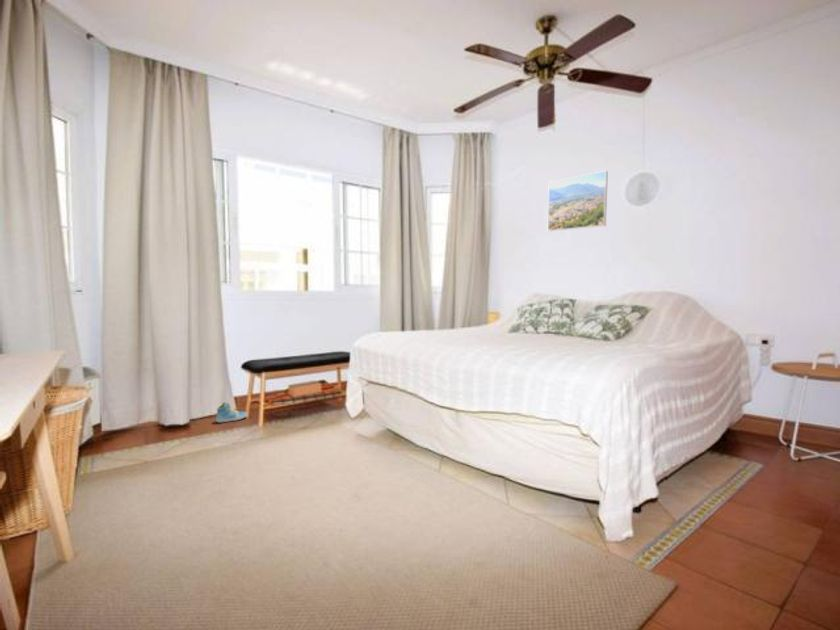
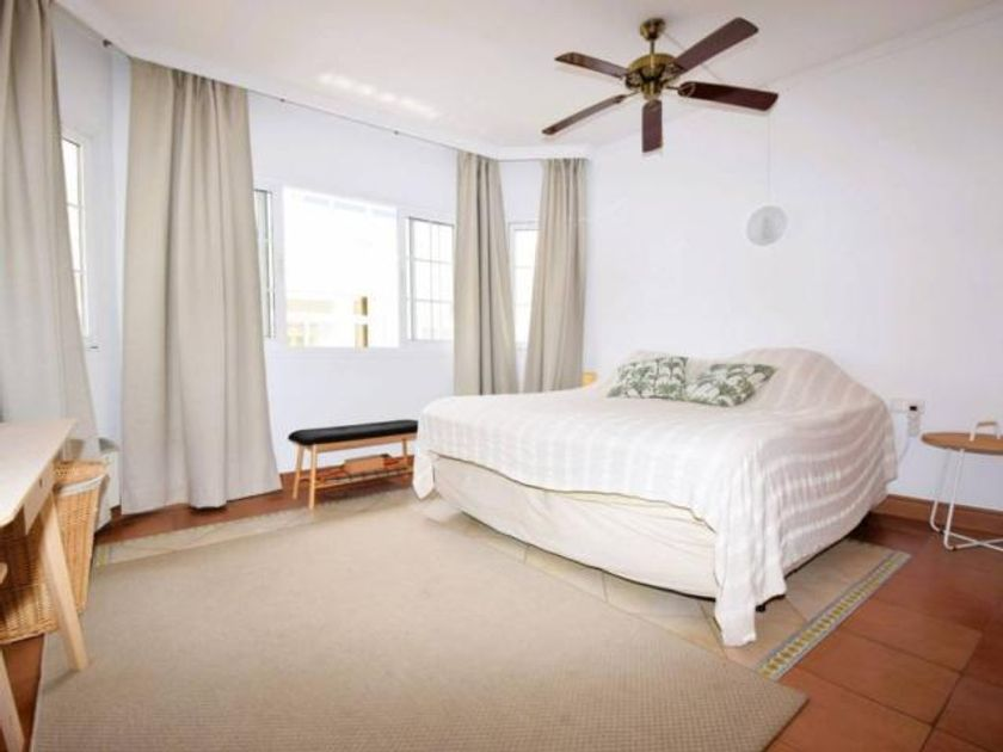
- sneaker [215,401,248,424]
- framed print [547,170,609,232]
